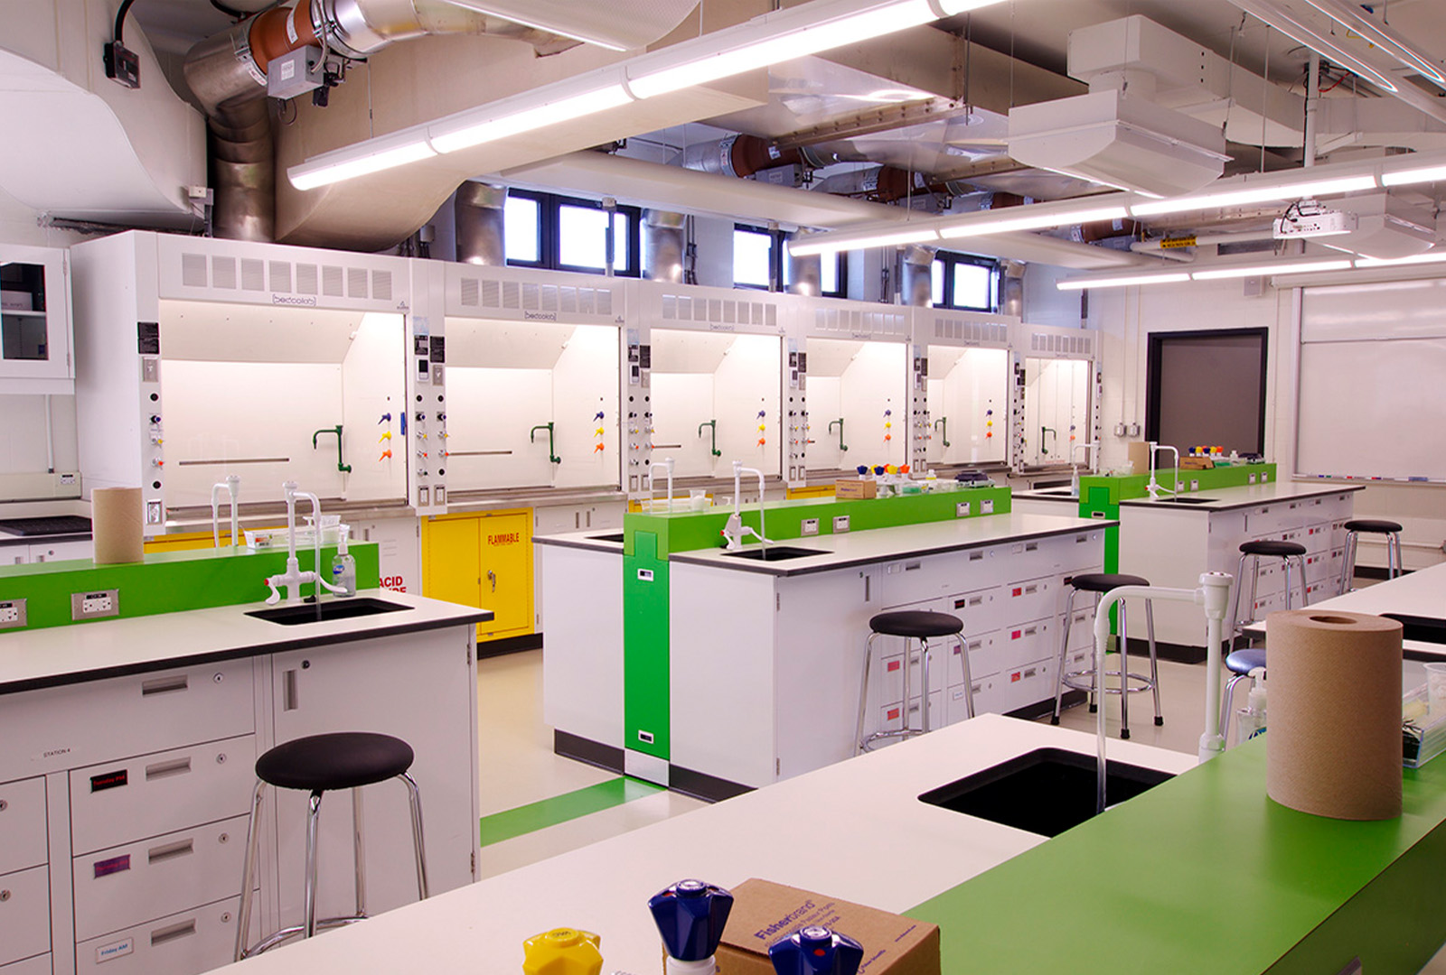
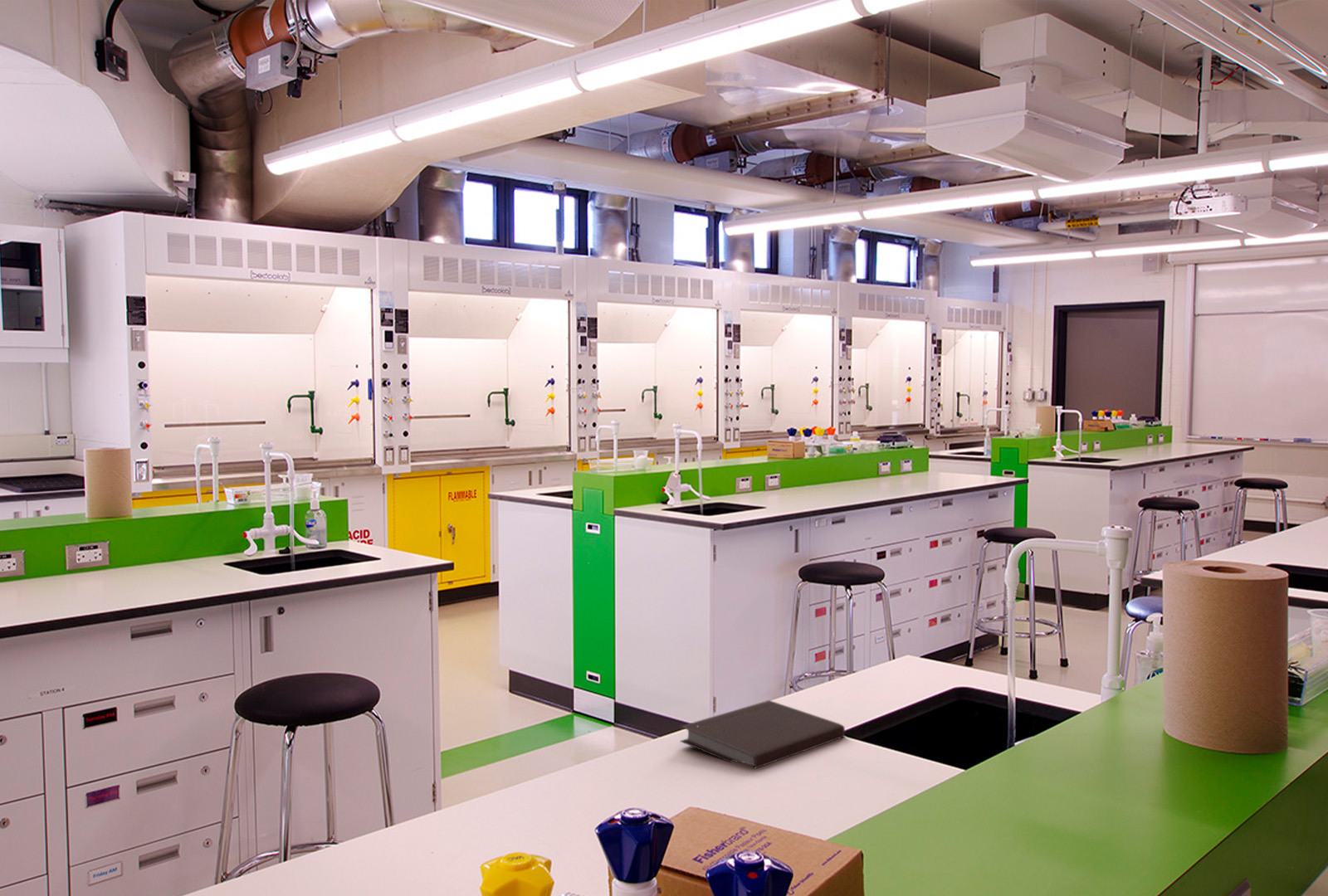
+ notebook [679,699,846,770]
